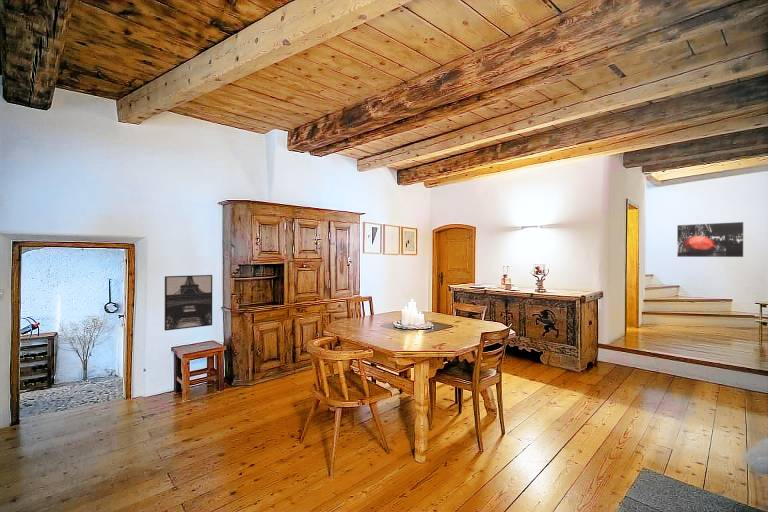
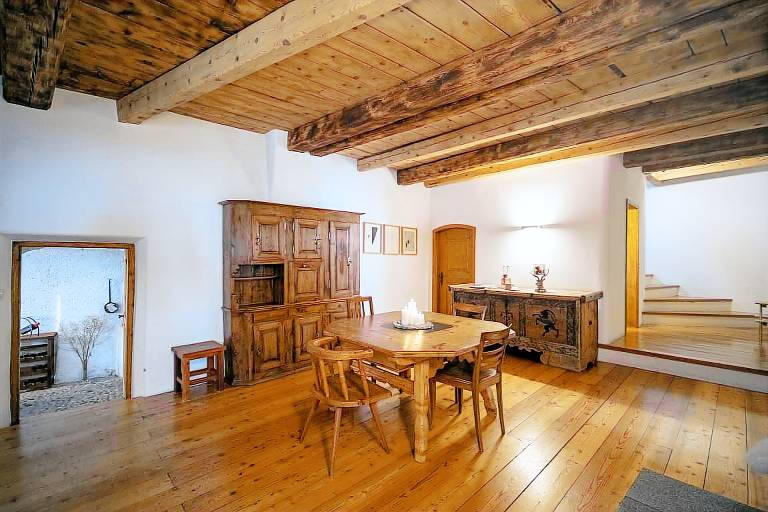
- wall art [676,221,744,258]
- wall art [163,274,213,332]
